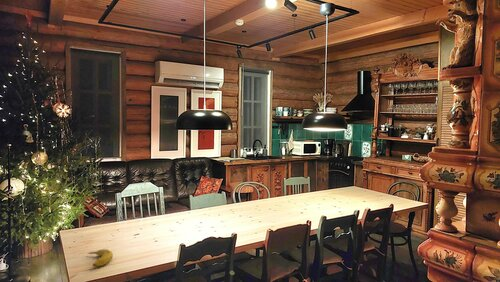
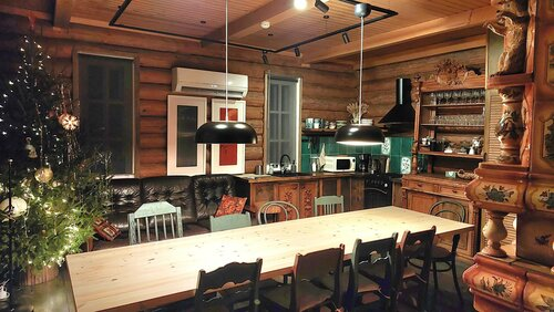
- fruit [86,248,114,267]
